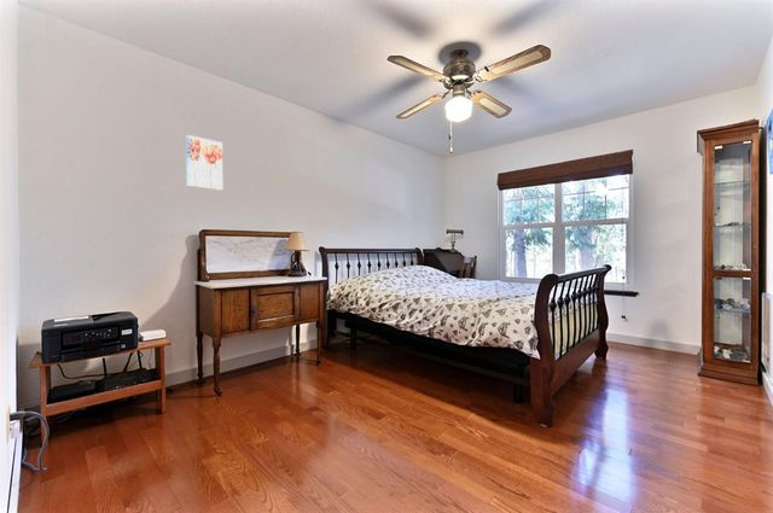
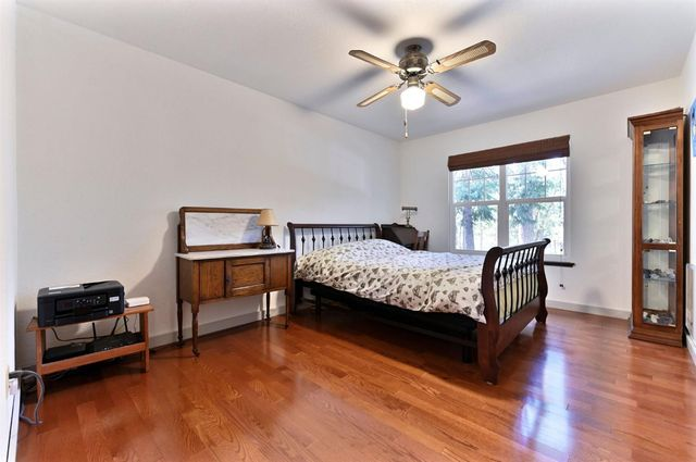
- wall art [185,134,223,192]
